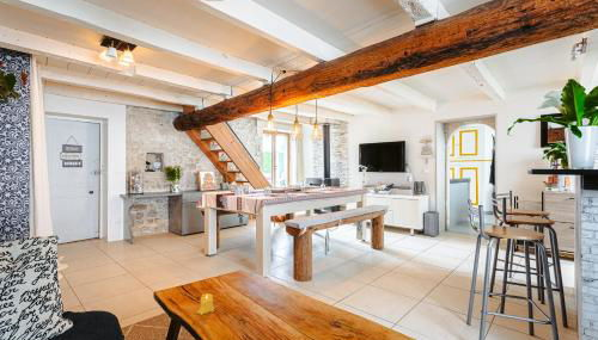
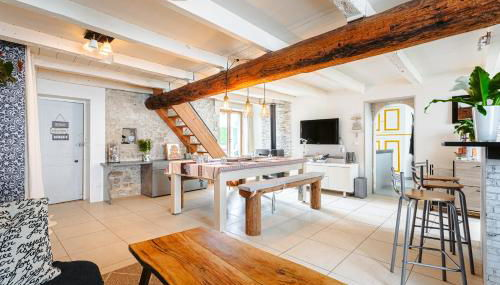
- candle [195,292,215,316]
